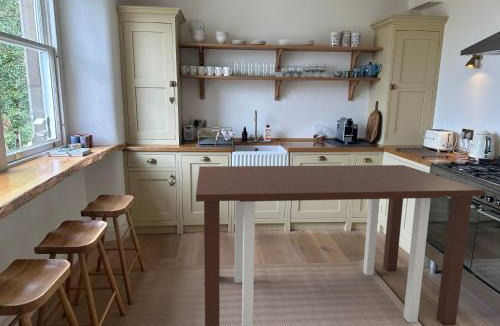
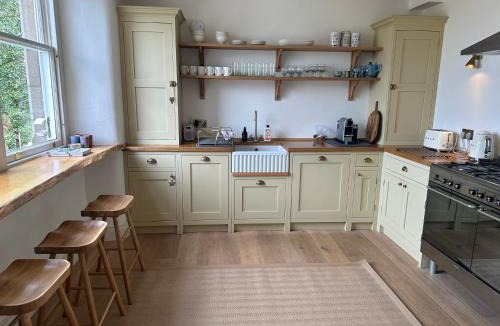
- dining table [195,164,485,326]
